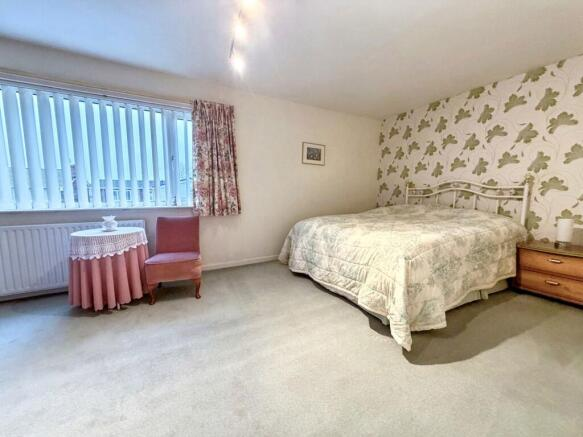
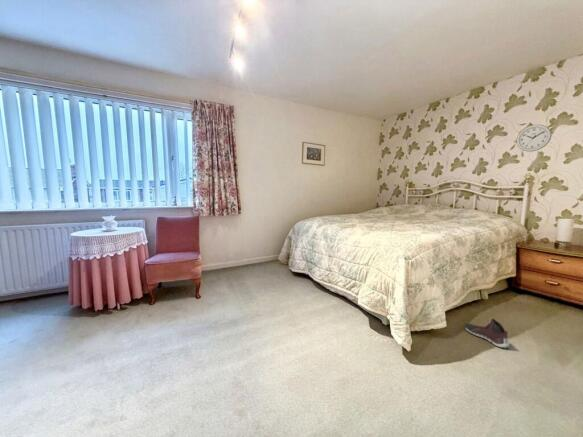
+ sneaker [463,318,510,349]
+ wall clock [516,124,553,153]
